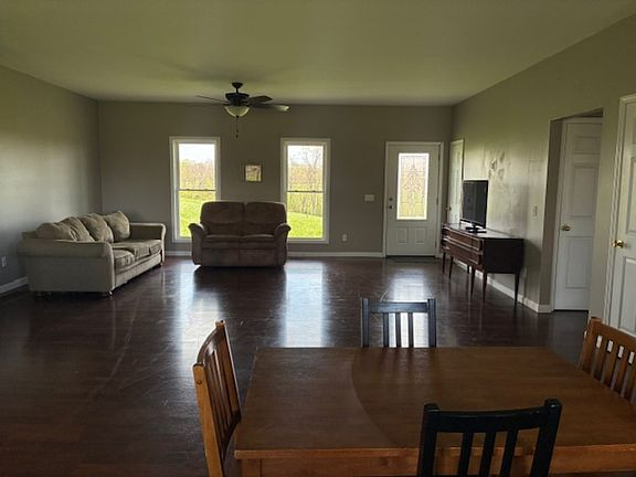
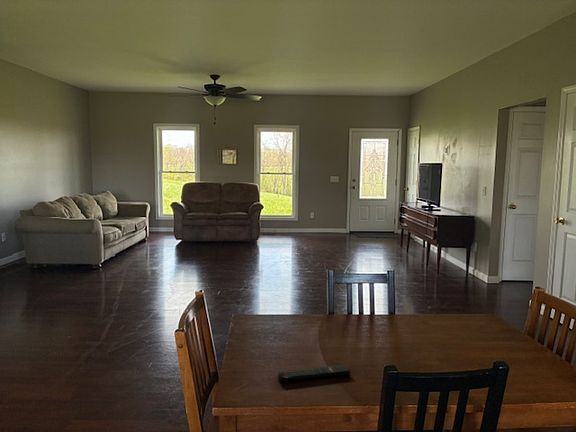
+ remote control [277,364,351,382]
